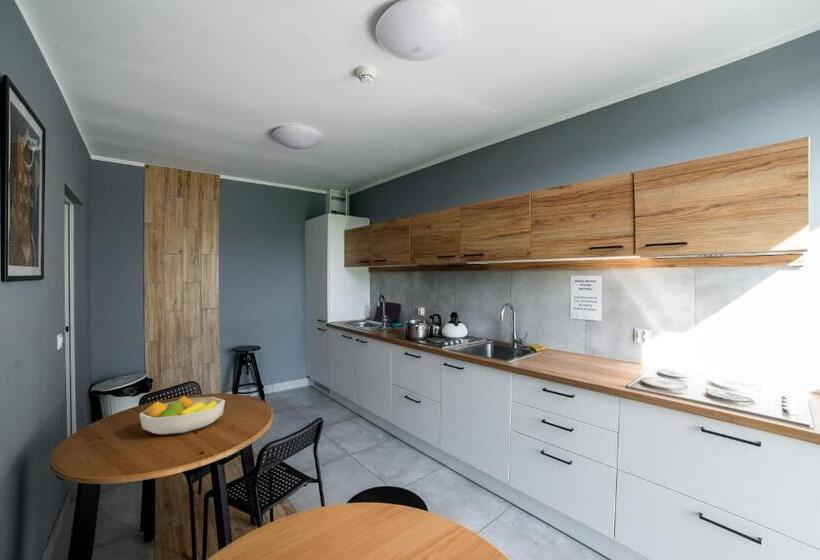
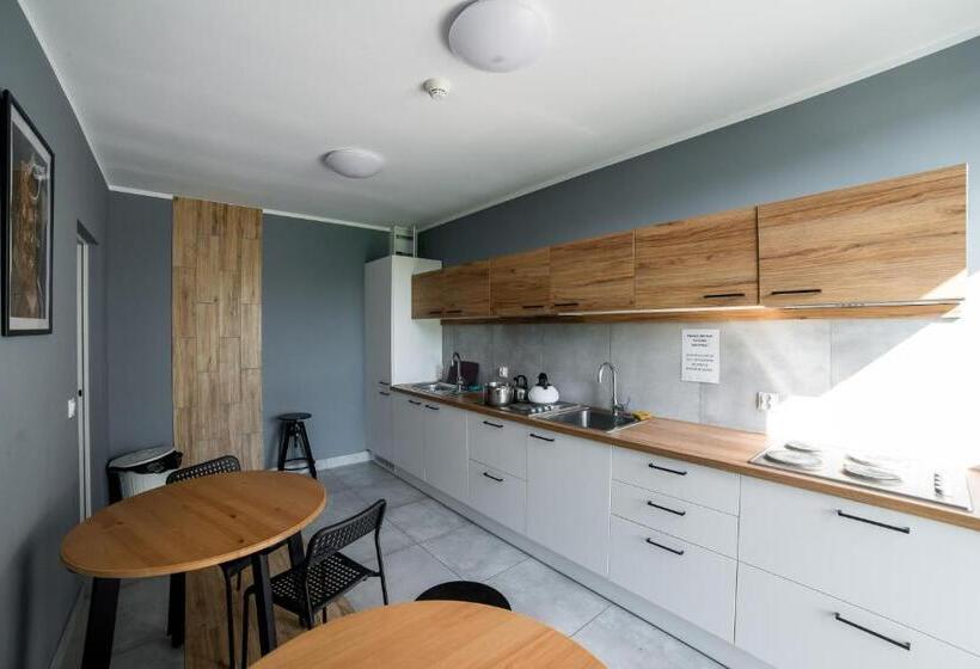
- fruit bowl [138,395,226,436]
